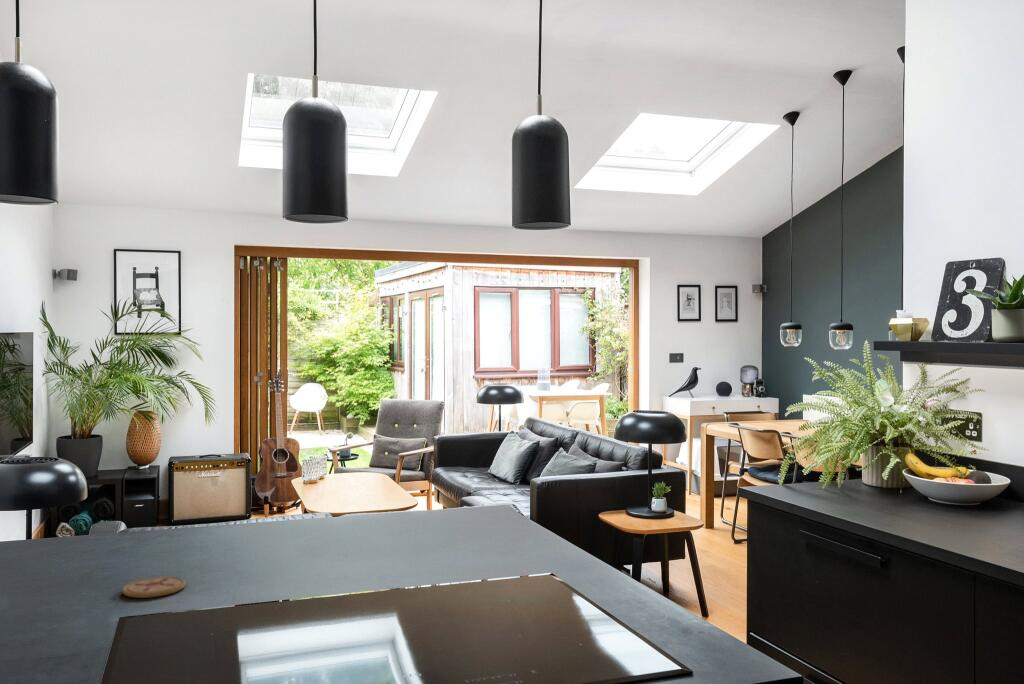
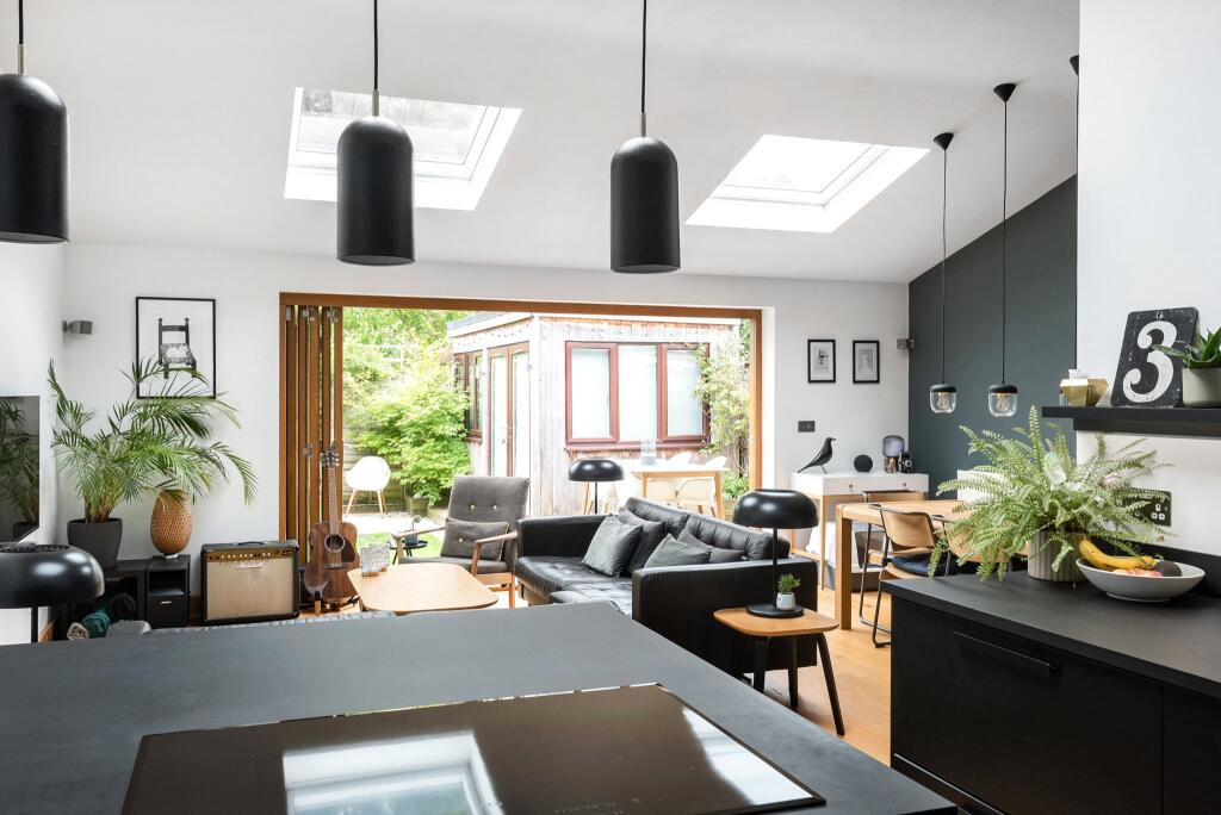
- coaster [122,576,186,599]
